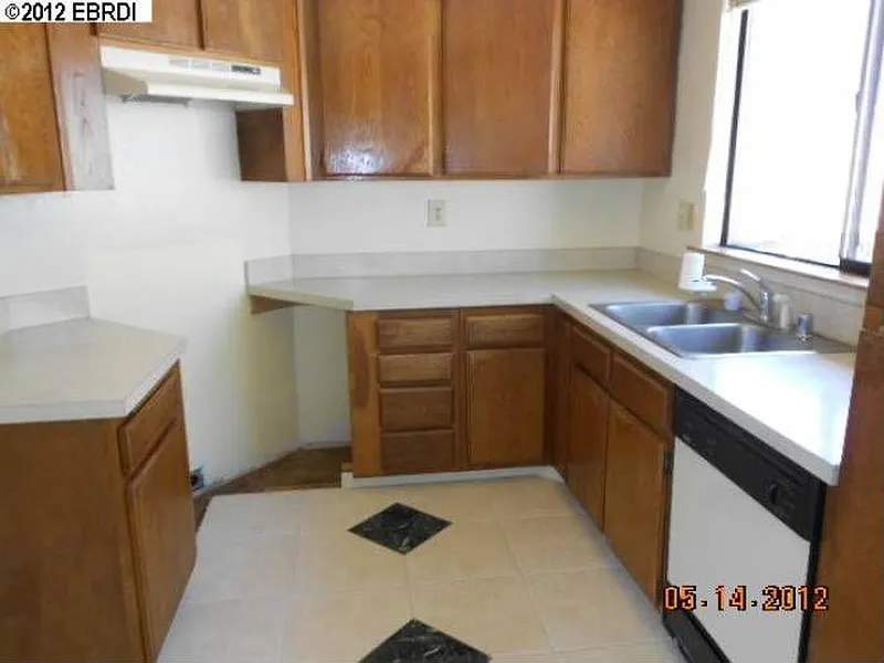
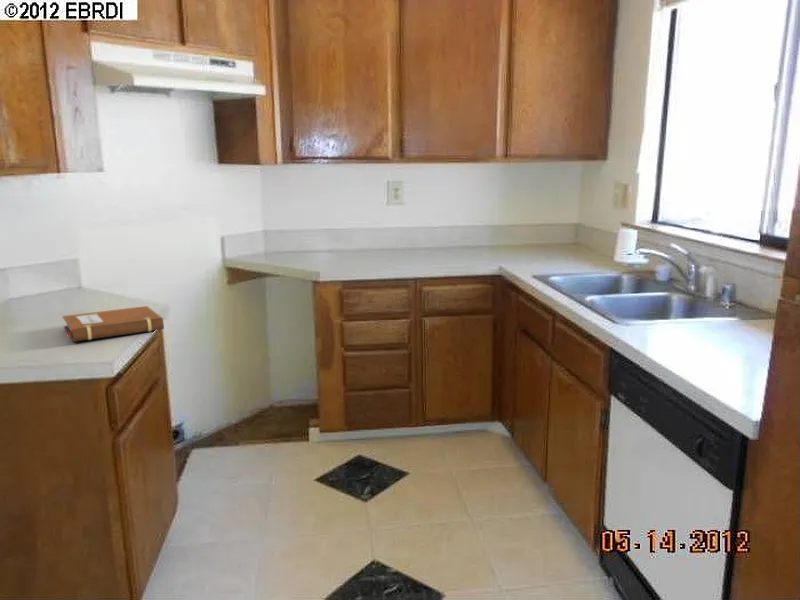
+ notebook [62,305,165,343]
